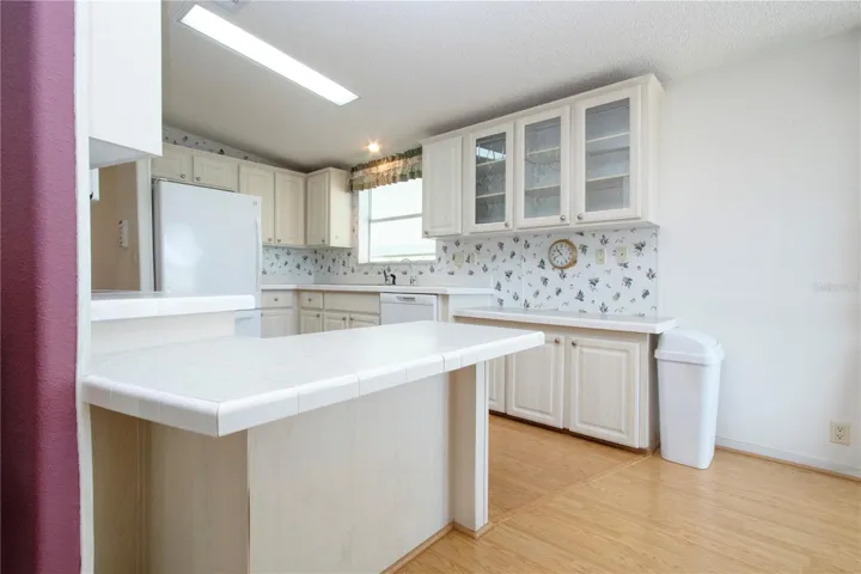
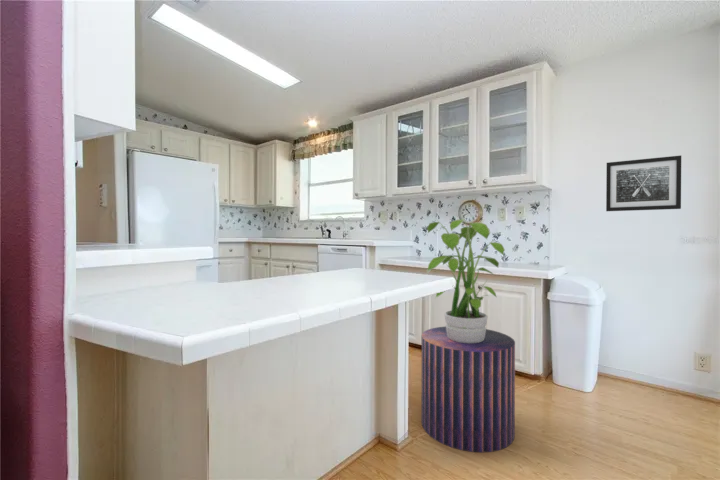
+ stool [421,326,516,453]
+ potted plant [425,218,506,343]
+ wall art [605,154,682,212]
